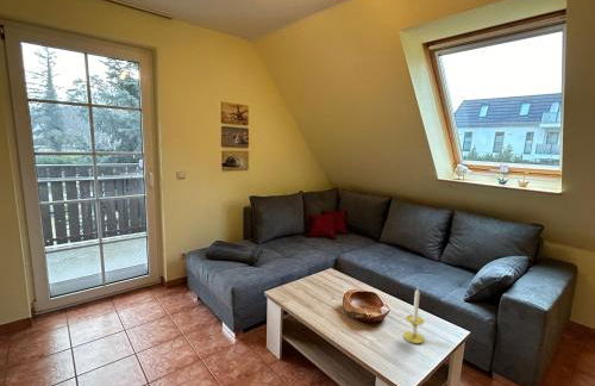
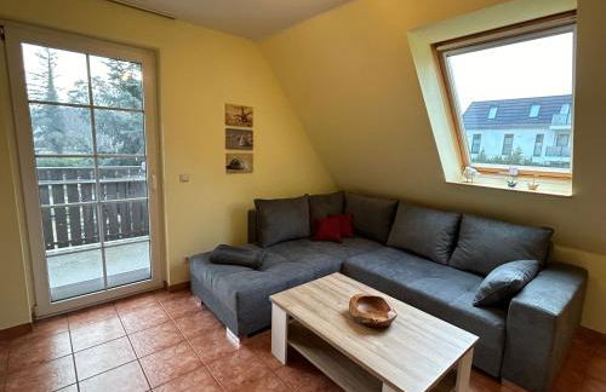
- candle [402,288,425,344]
